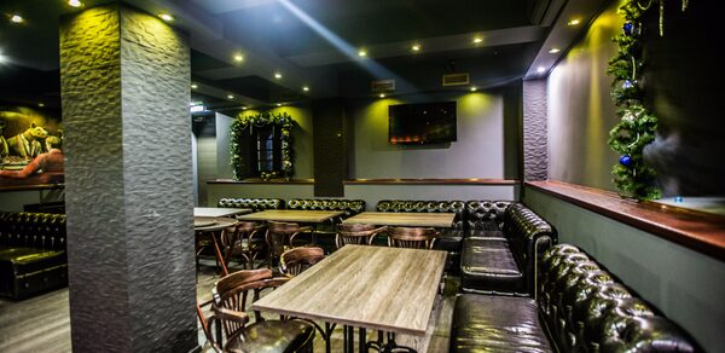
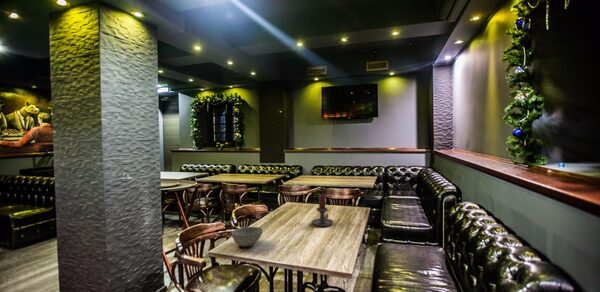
+ candle holder [311,193,334,228]
+ bowl [231,226,264,248]
